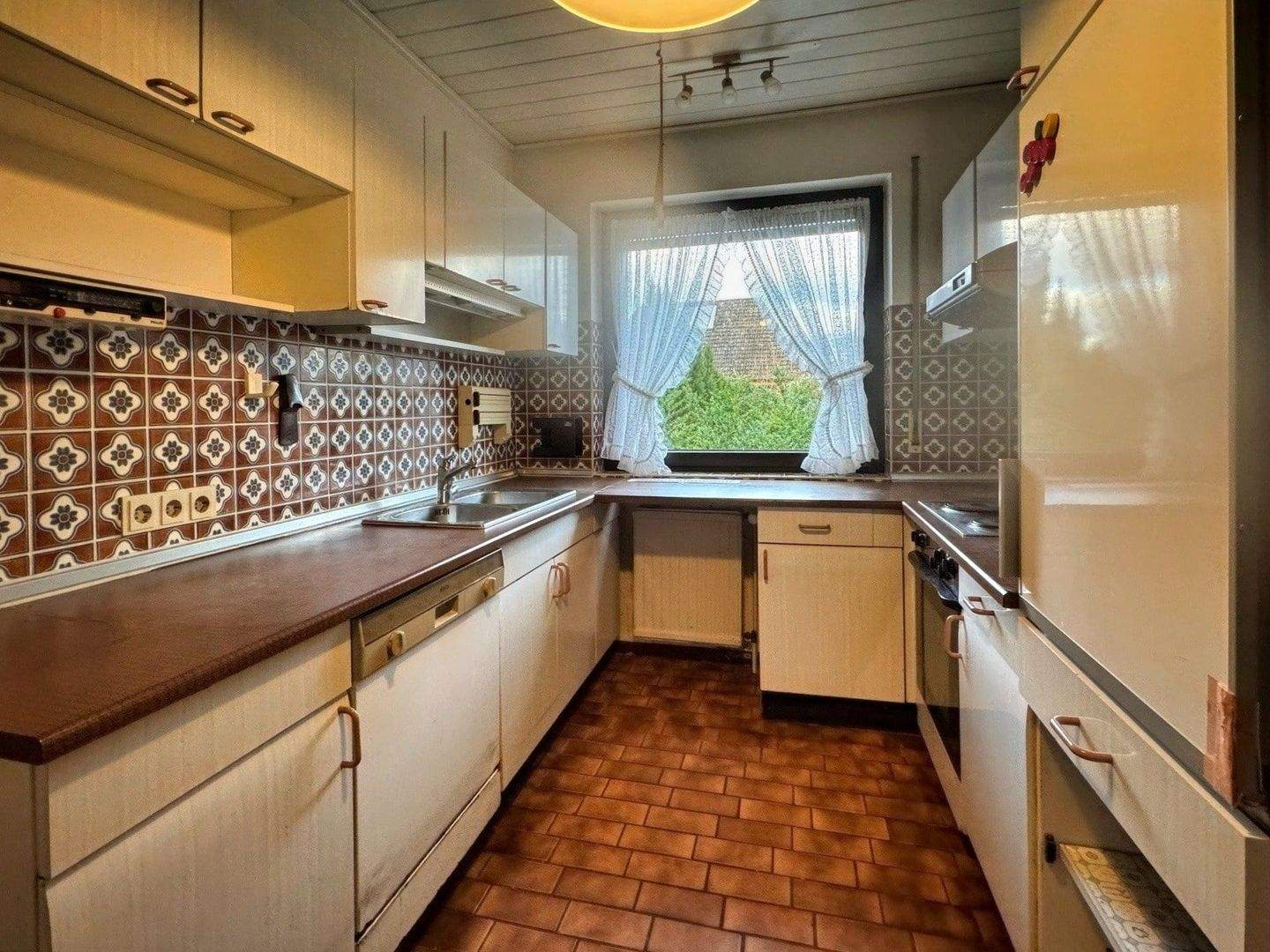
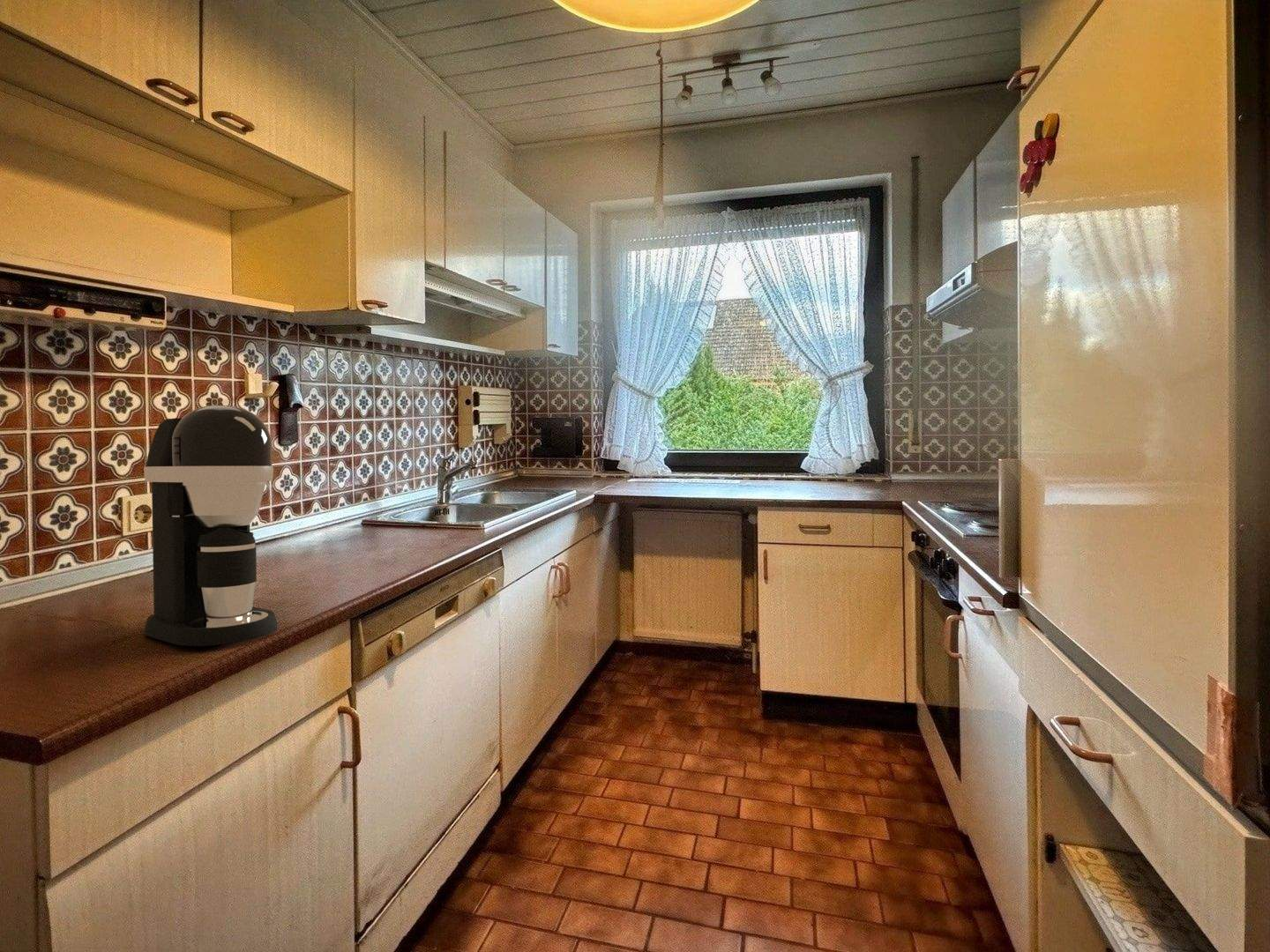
+ coffee maker [143,405,279,647]
